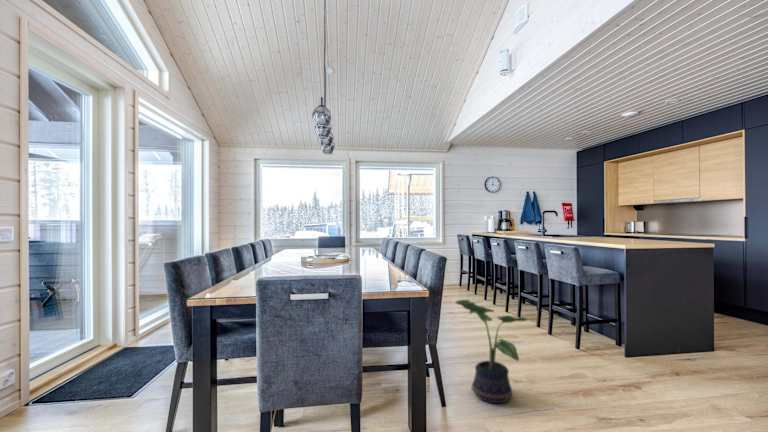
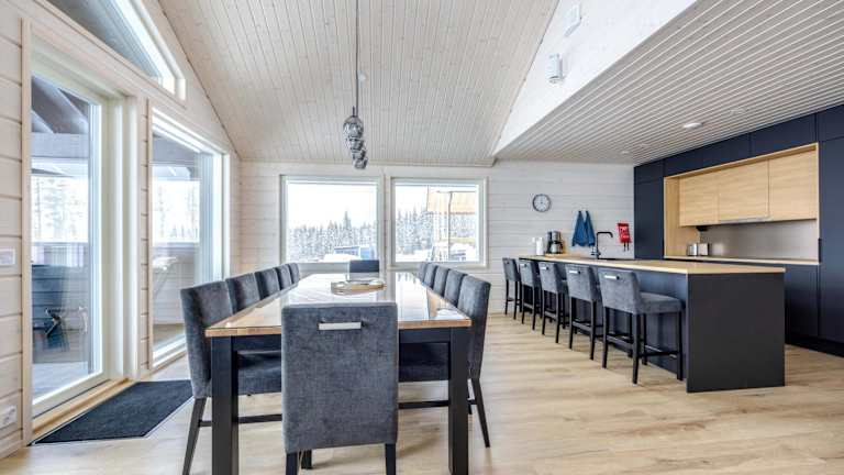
- potted plant [454,299,529,404]
